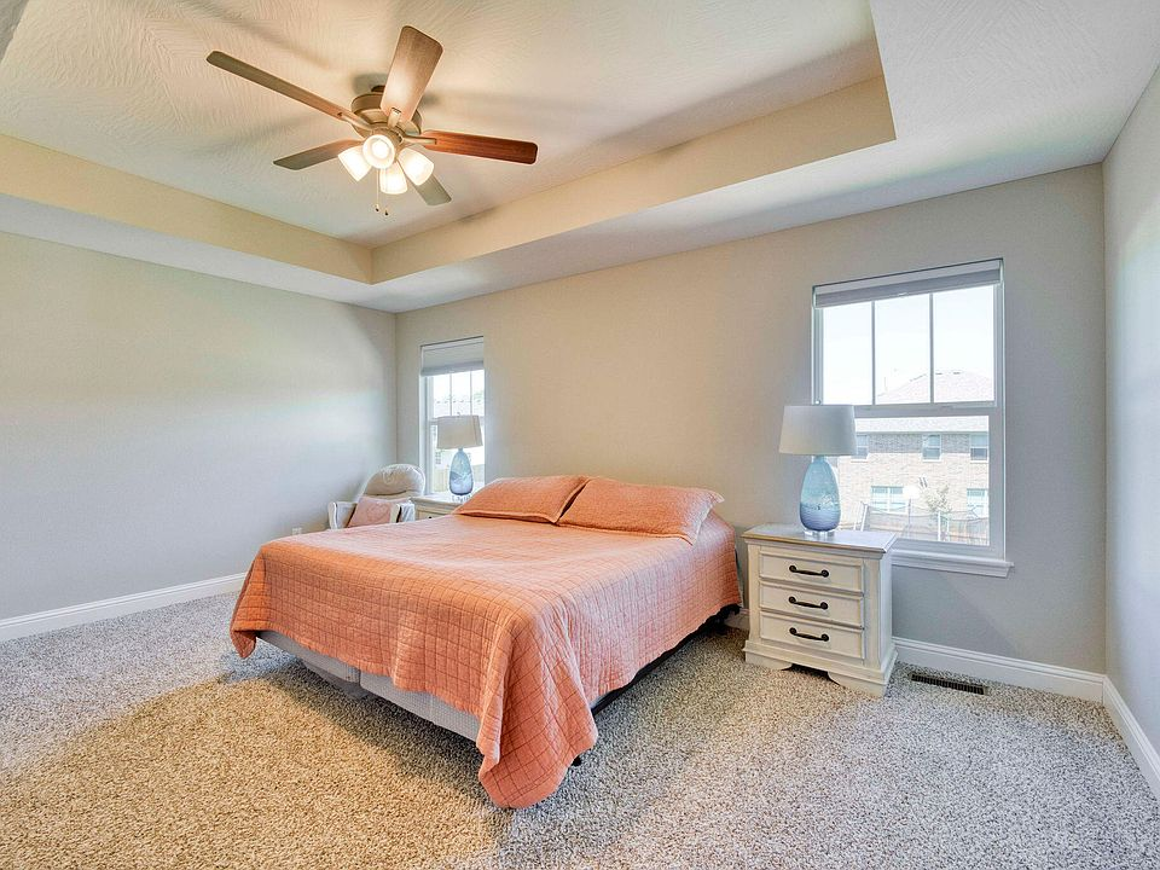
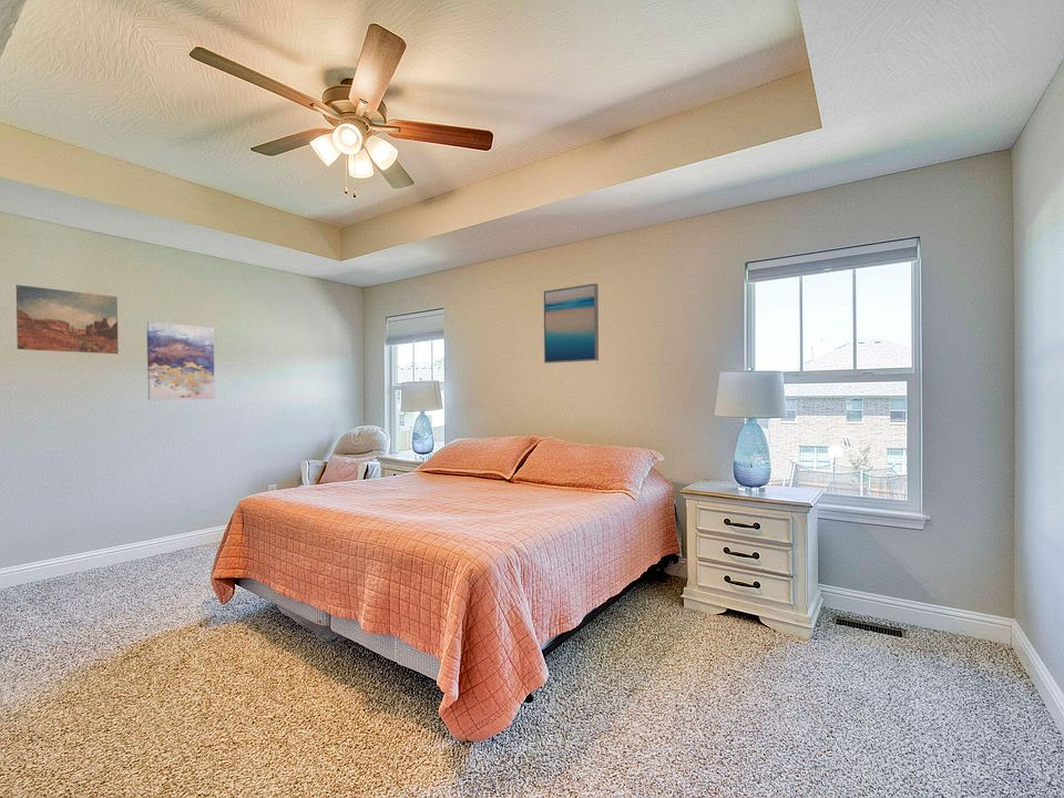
+ wall art [14,284,120,355]
+ wall art [146,320,216,401]
+ wall art [543,283,600,365]
